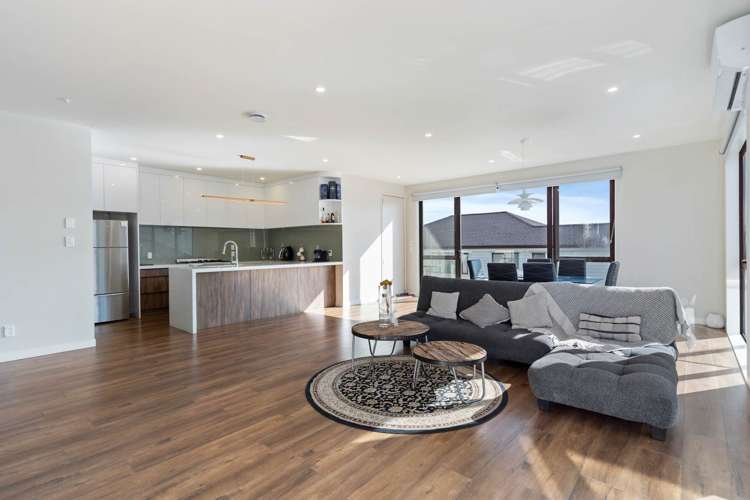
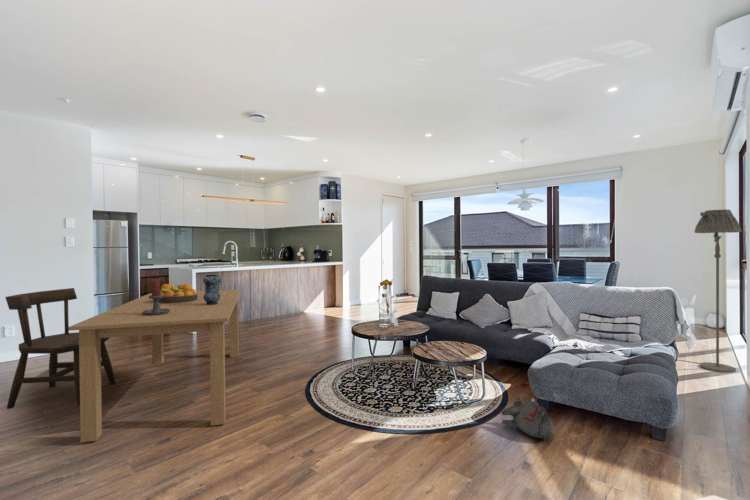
+ dining chair [4,287,117,410]
+ vase [202,273,222,305]
+ candle holder [142,278,170,315]
+ floor lamp [694,208,743,373]
+ dining table [69,289,242,443]
+ fruit bowl [158,282,198,303]
+ plush toy [500,396,555,439]
